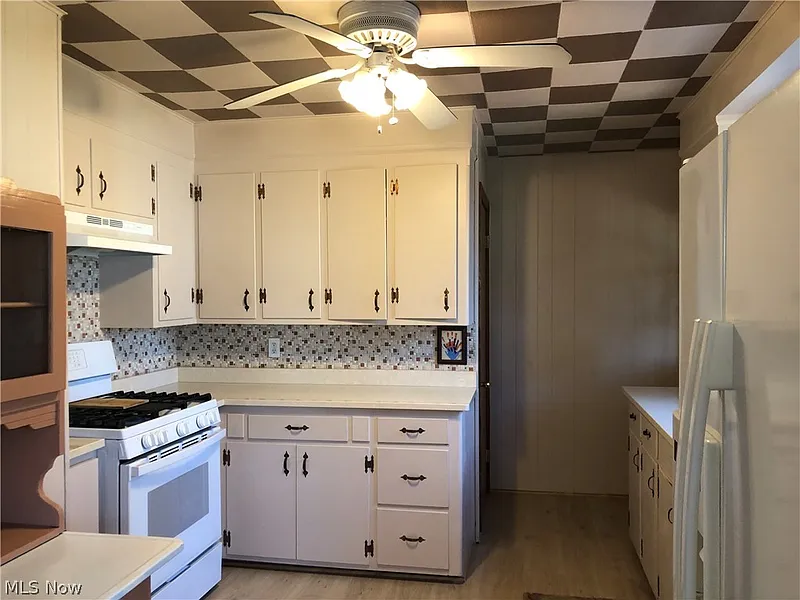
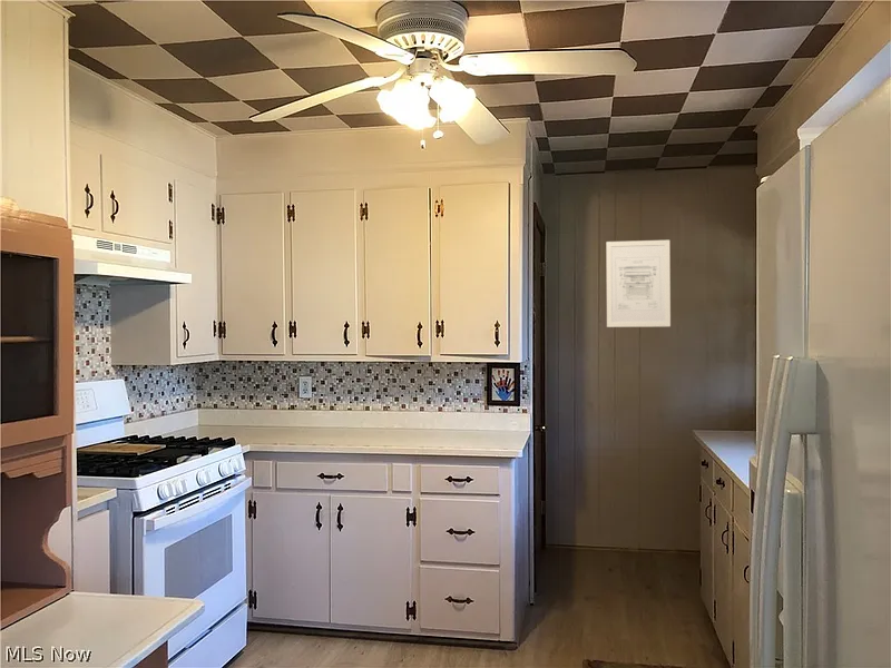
+ wall art [605,239,672,328]
